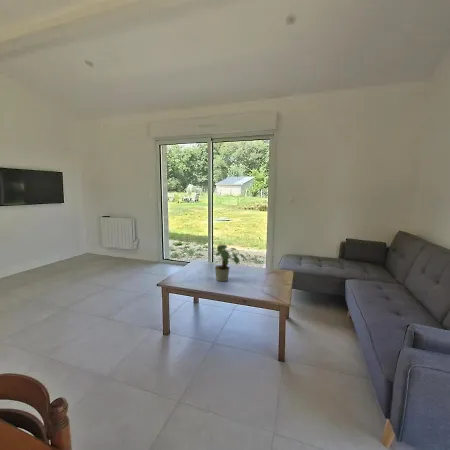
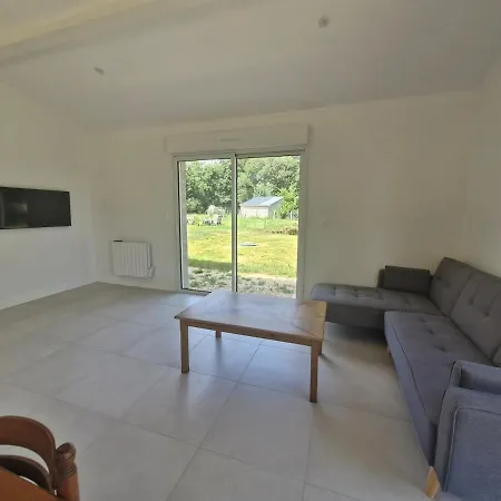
- potted plant [214,243,249,282]
